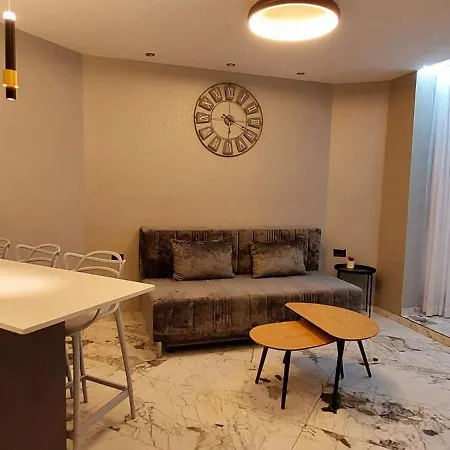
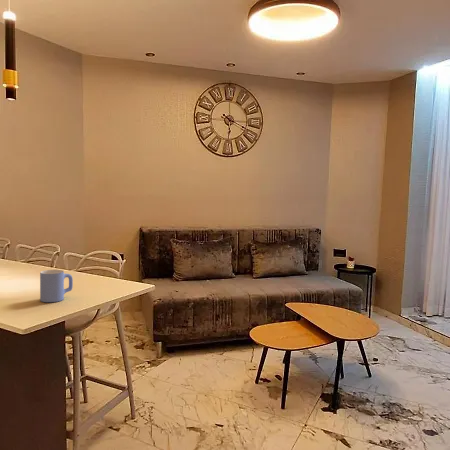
+ mug [39,269,74,303]
